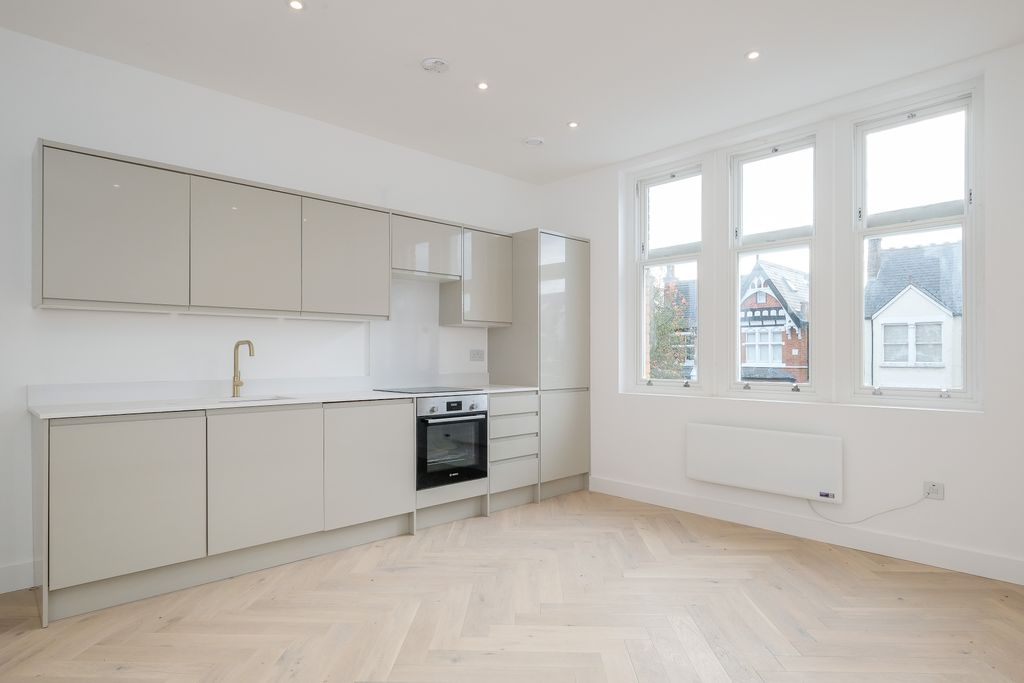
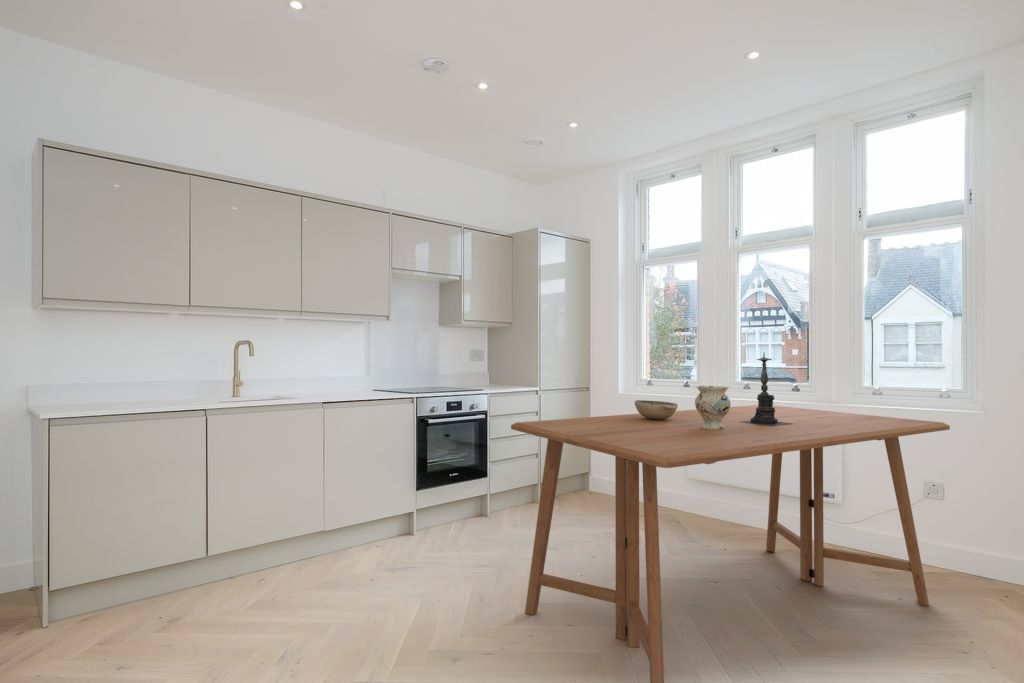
+ vase [694,385,731,430]
+ candle holder [741,353,793,426]
+ dining table [510,404,951,683]
+ decorative bowl [634,399,679,420]
